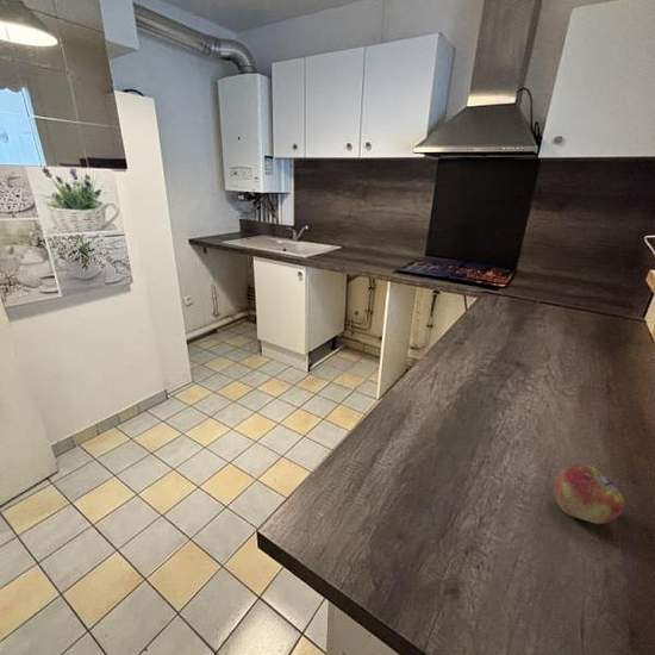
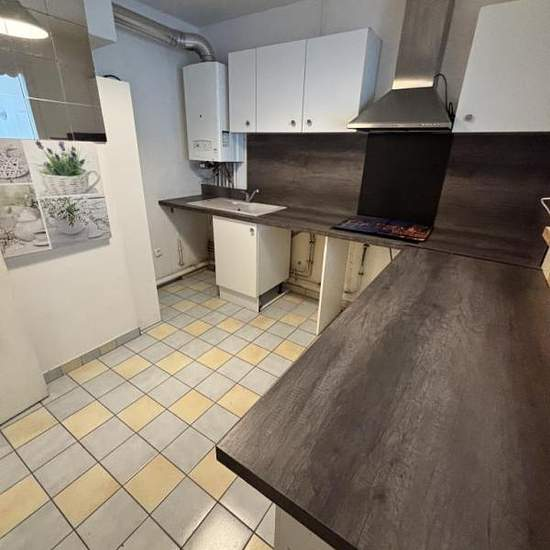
- fruit [553,463,625,525]
